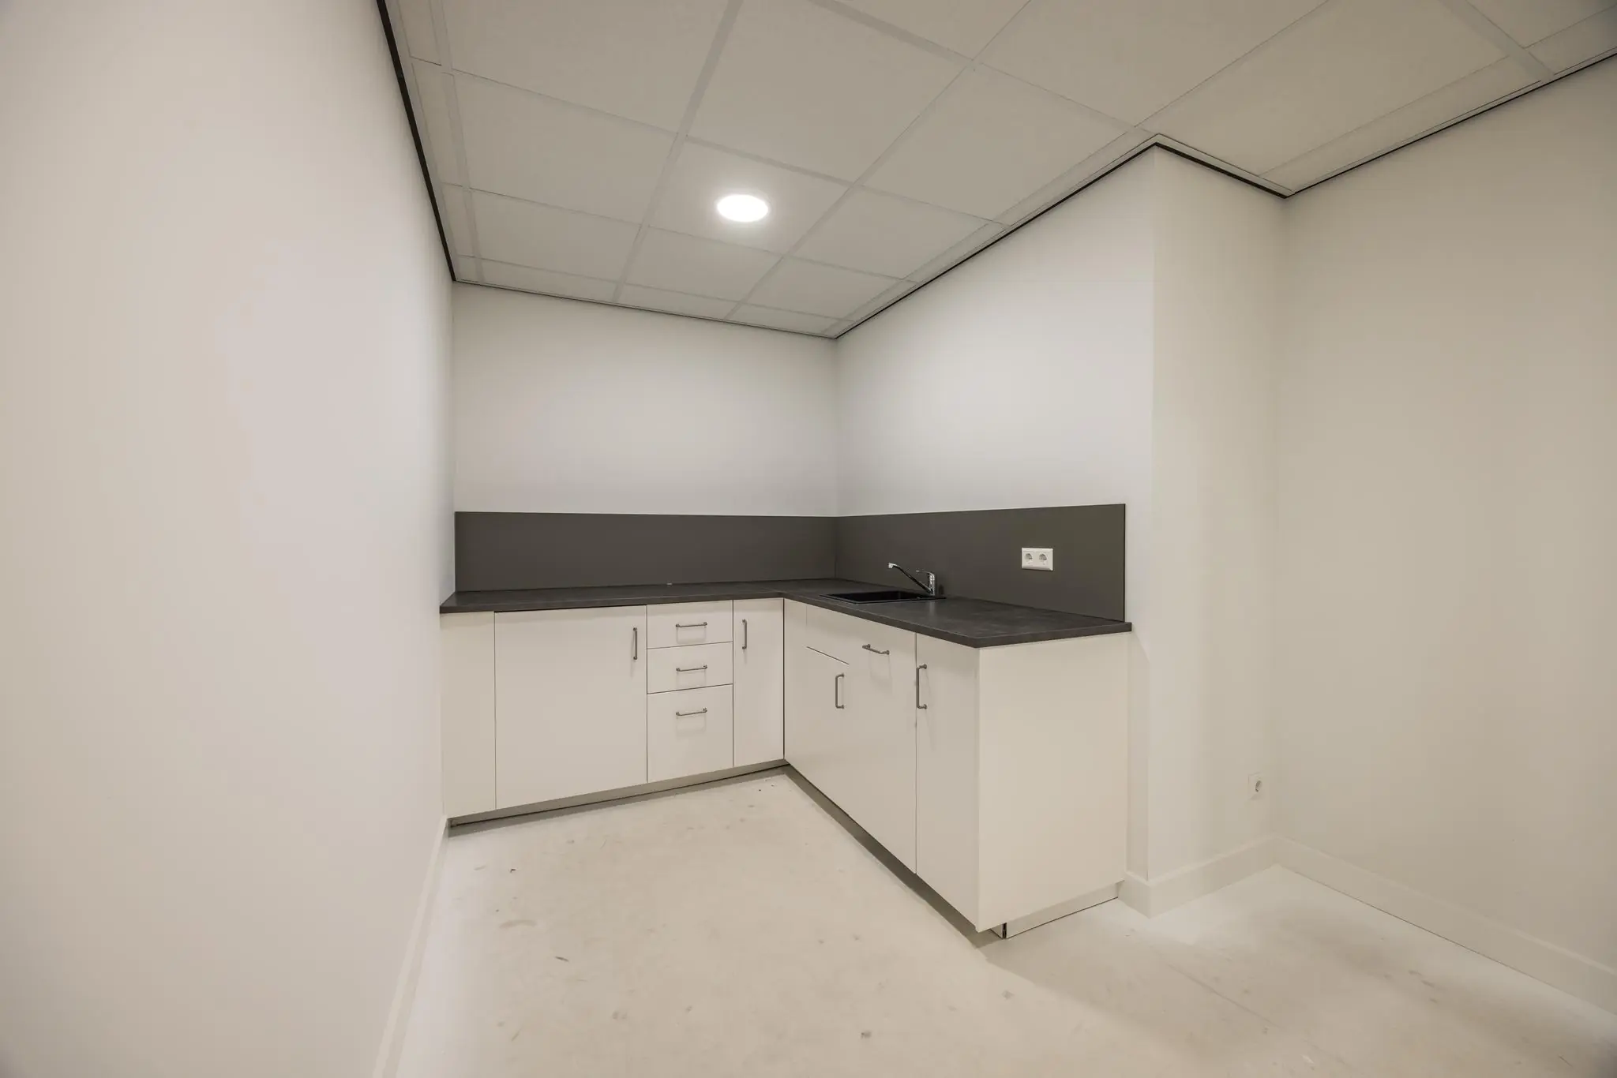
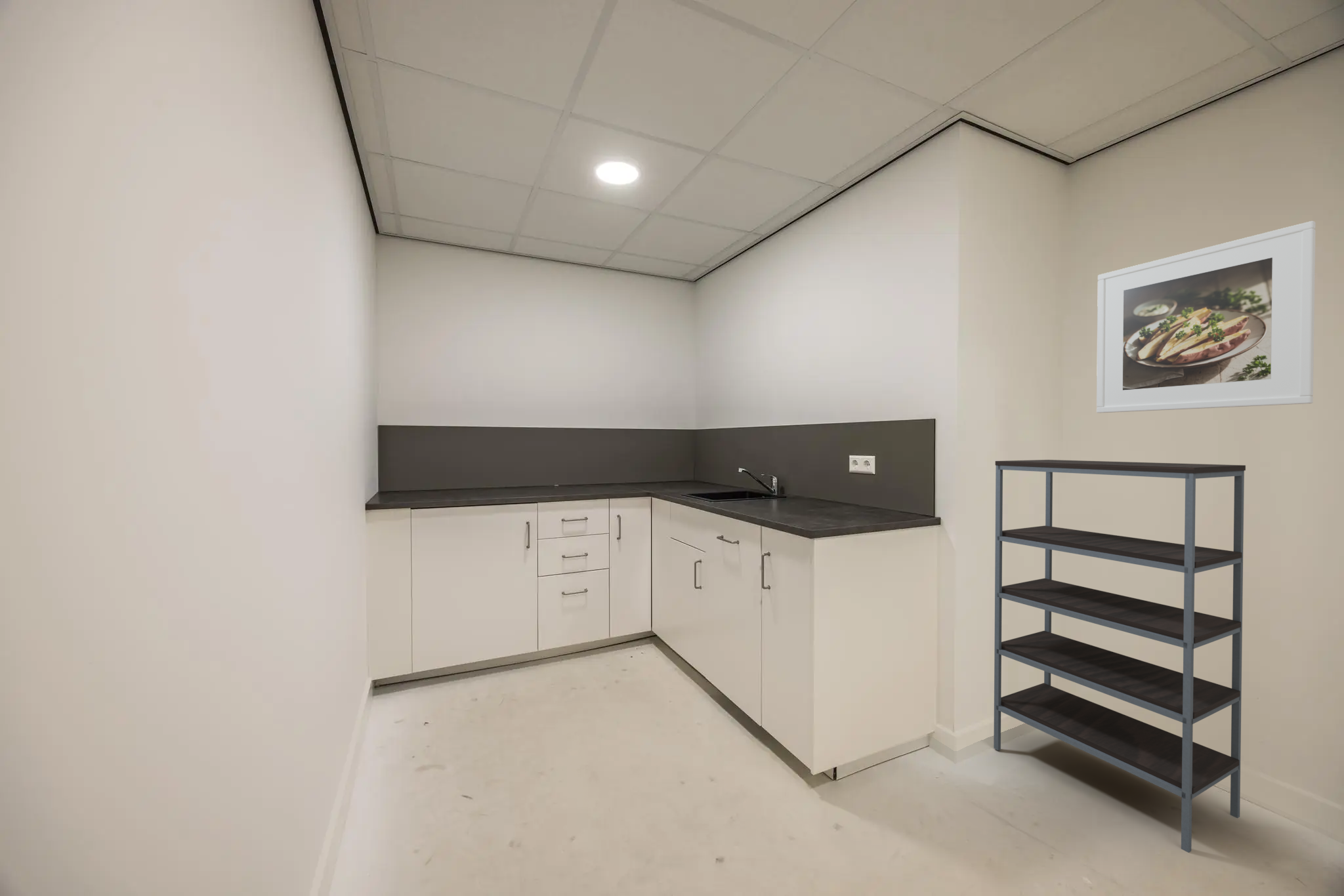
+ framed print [1096,220,1316,413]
+ shelving unit [993,459,1246,853]
